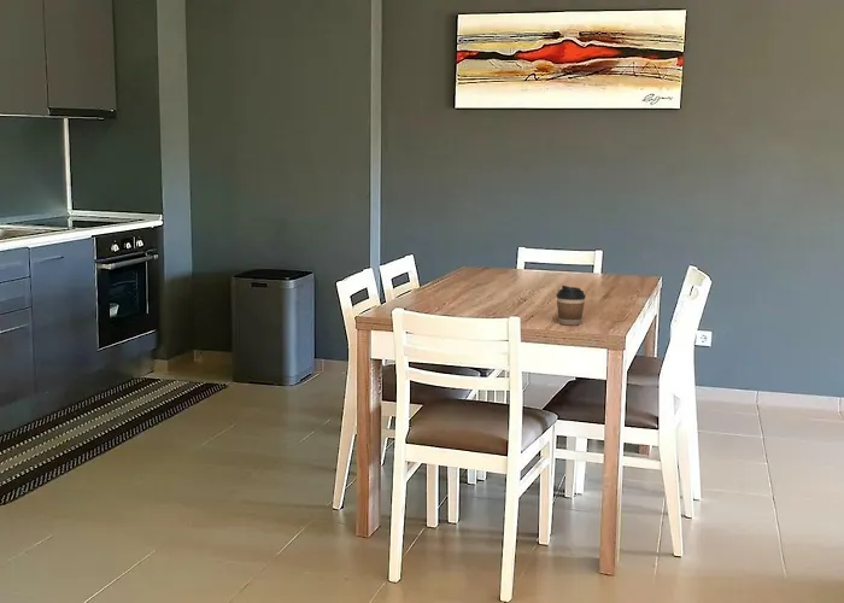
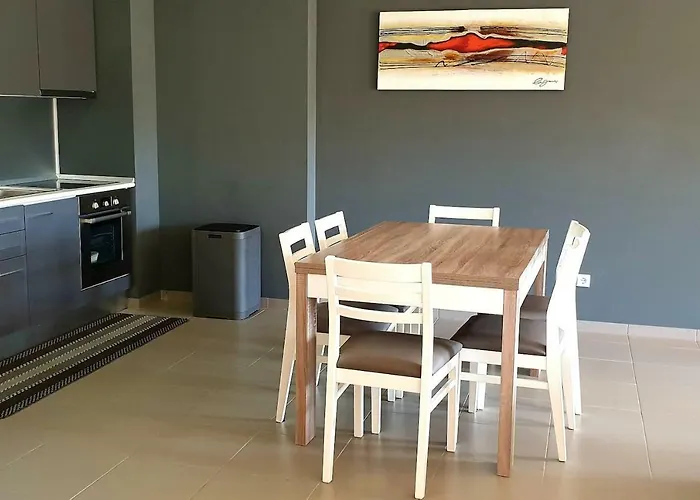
- coffee cup [556,285,587,327]
